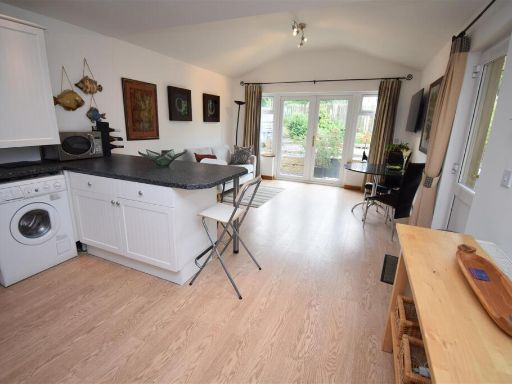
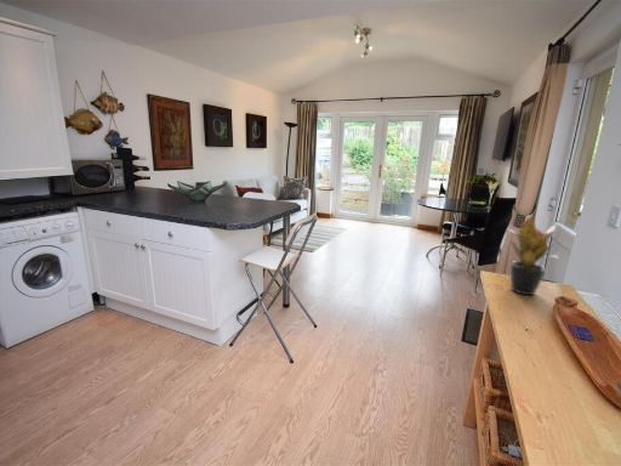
+ potted plant [507,215,562,296]
